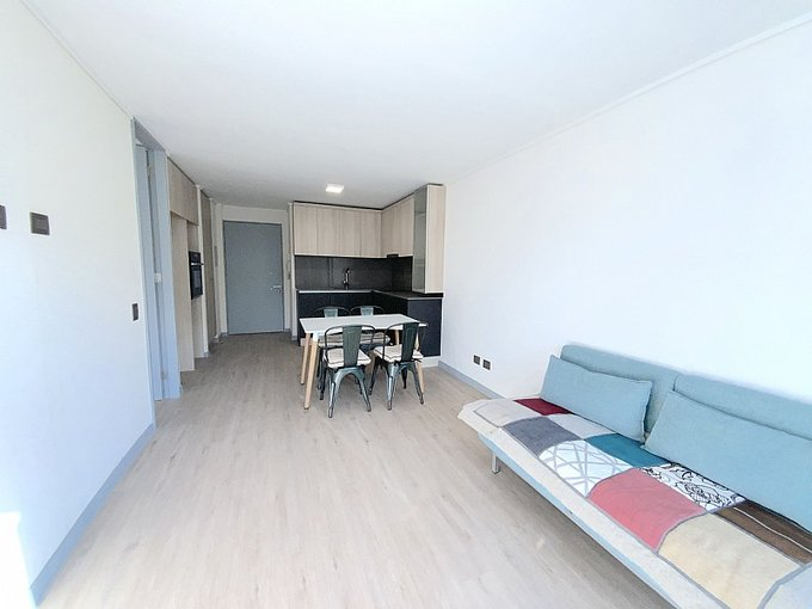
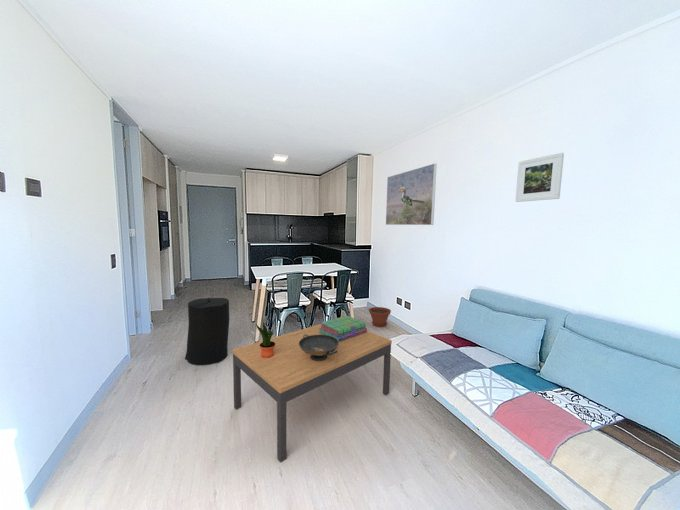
+ potted plant [255,321,275,358]
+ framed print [515,152,565,203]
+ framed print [385,163,438,226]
+ stack of books [319,315,368,341]
+ plant pot [368,306,392,328]
+ trash can [184,297,230,366]
+ decorative bowl [299,334,339,361]
+ coffee table [231,323,393,463]
